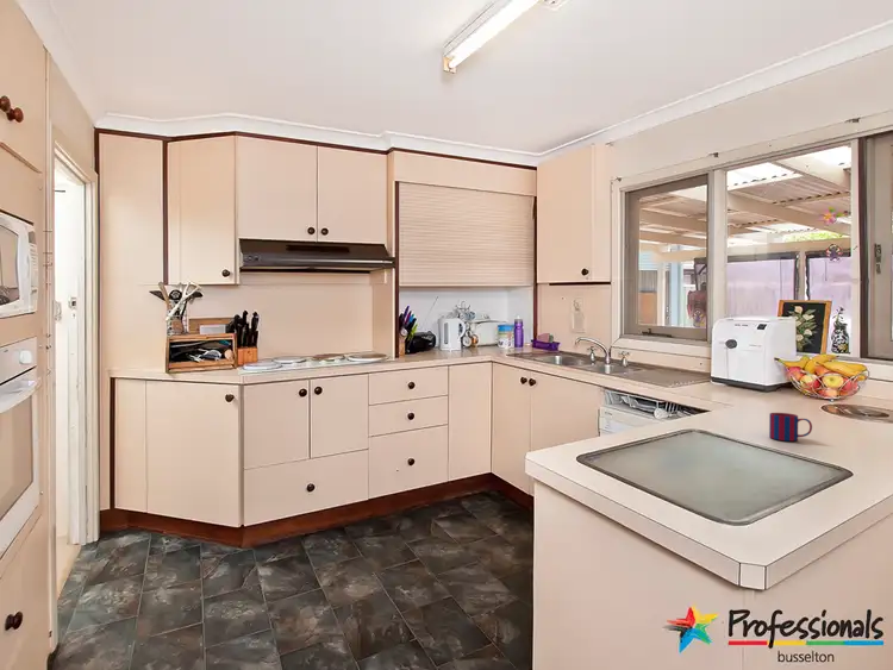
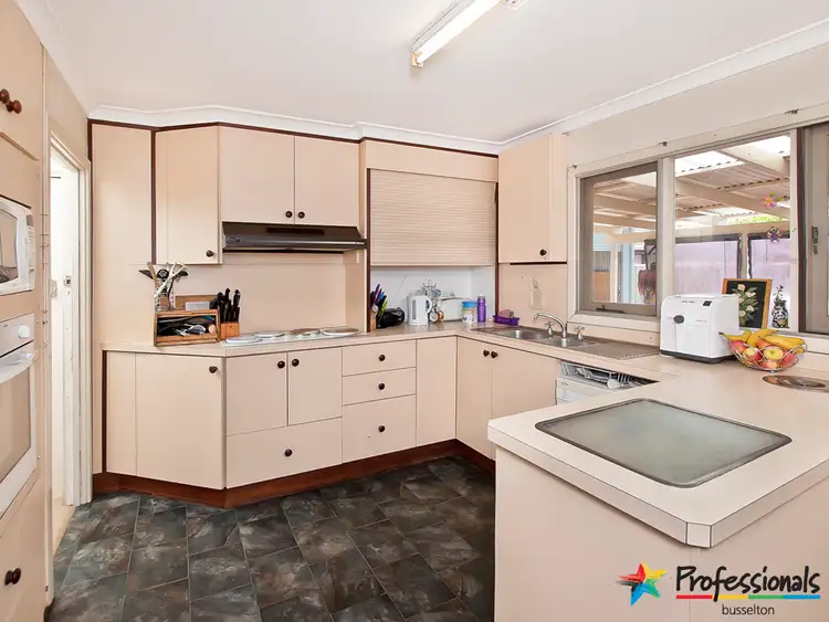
- mug [768,412,813,443]
